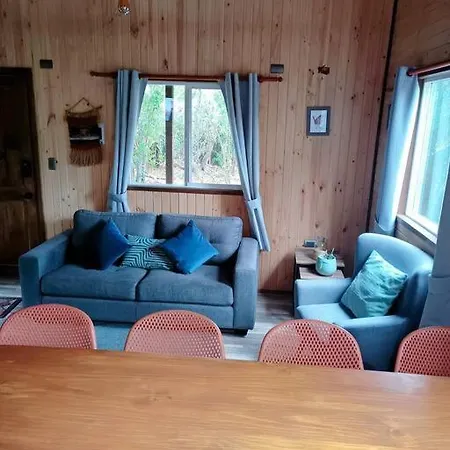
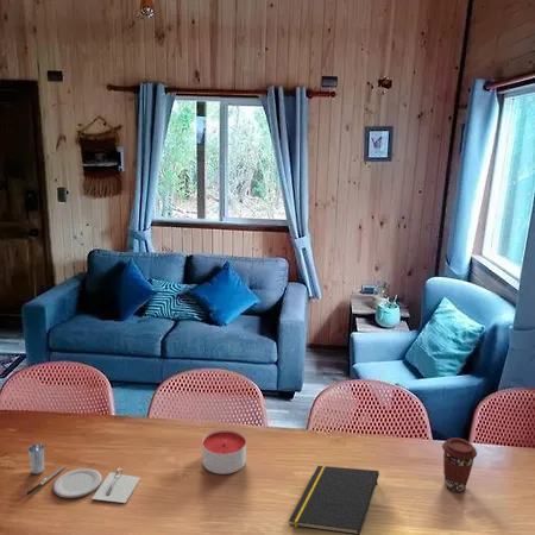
+ coffee cup [441,436,478,493]
+ placemat [26,442,141,504]
+ candle [201,428,247,476]
+ notepad [288,465,380,535]
